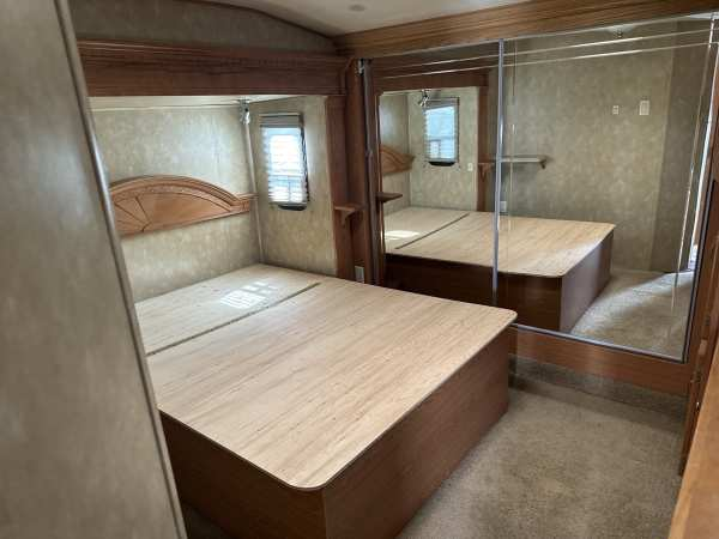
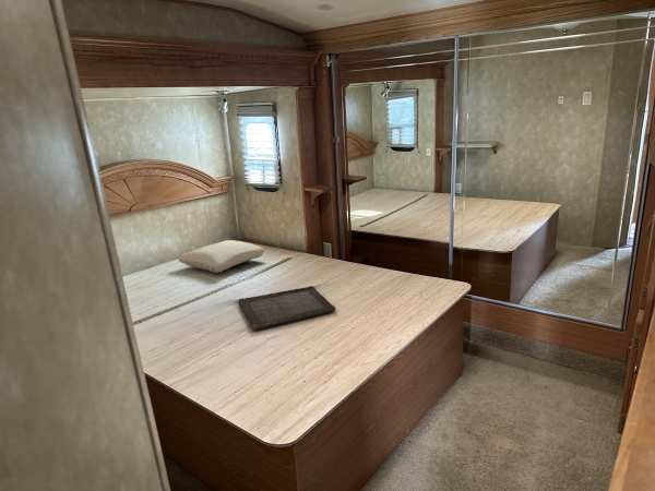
+ serving tray [237,285,337,332]
+ pillow [177,239,265,274]
